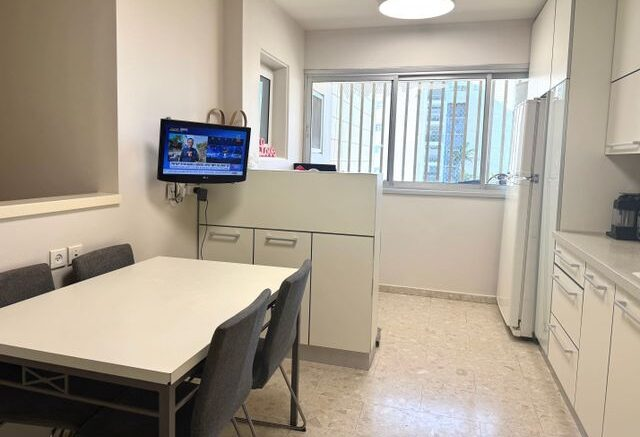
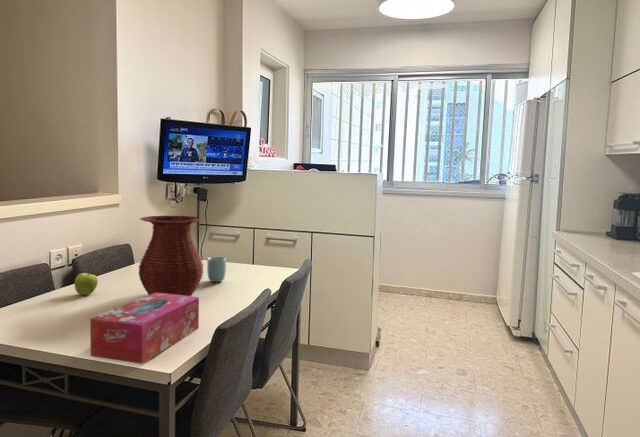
+ vase [137,215,205,296]
+ tissue box [89,293,200,365]
+ fruit [74,272,99,296]
+ cup [206,256,227,283]
